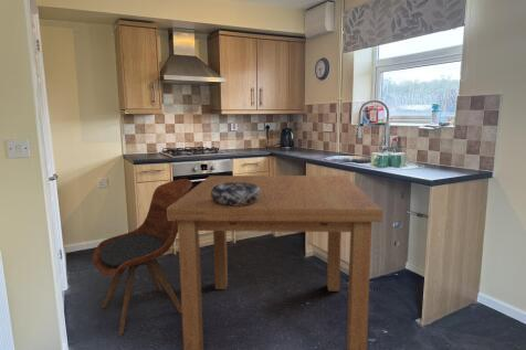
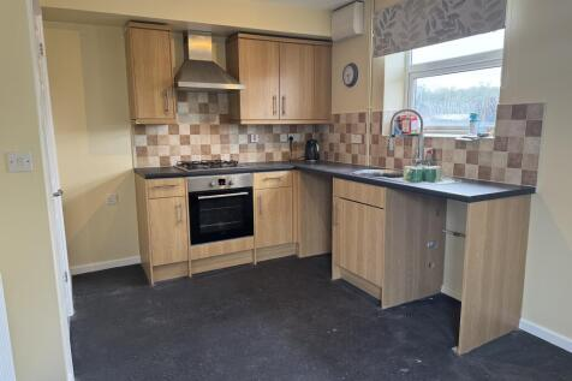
- decorative bowl [211,182,261,205]
- dining chair [92,178,193,337]
- dining table [167,174,383,350]
